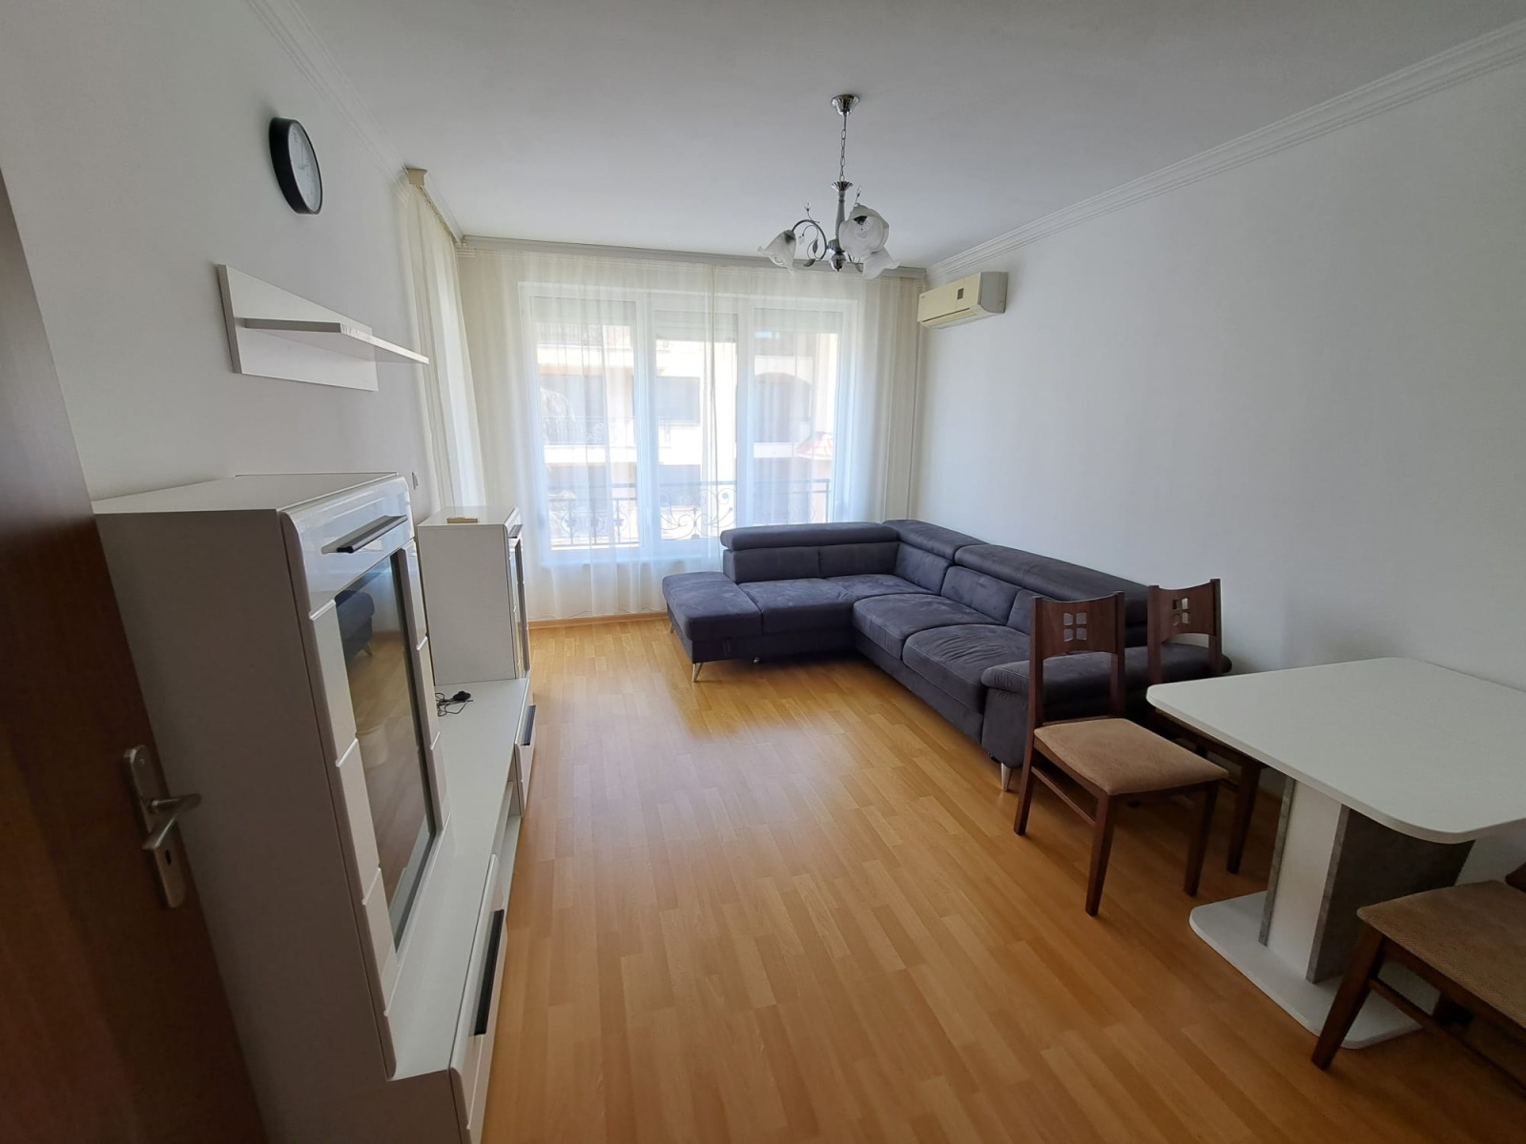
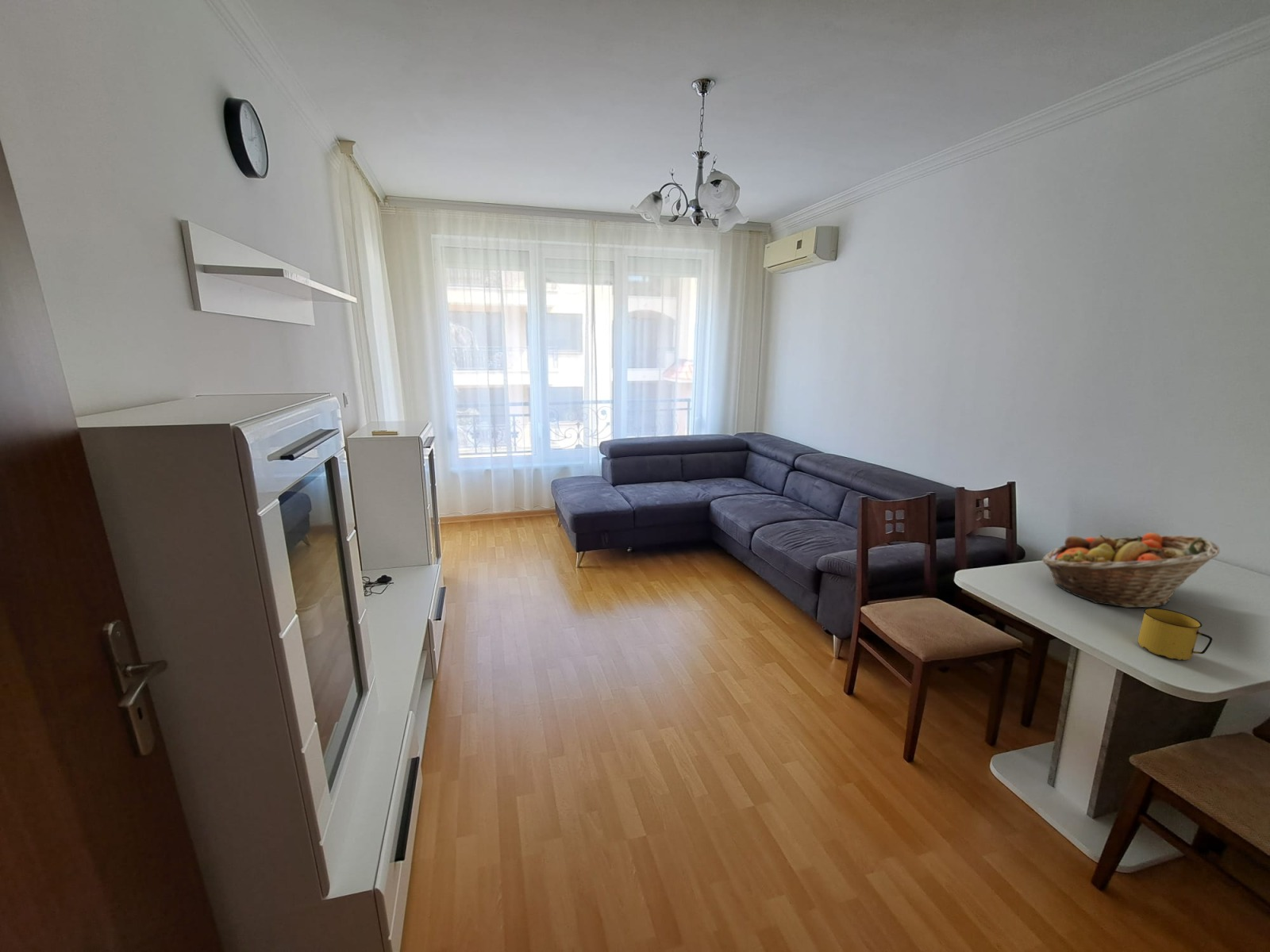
+ mug [1137,607,1213,661]
+ fruit basket [1041,532,1221,608]
